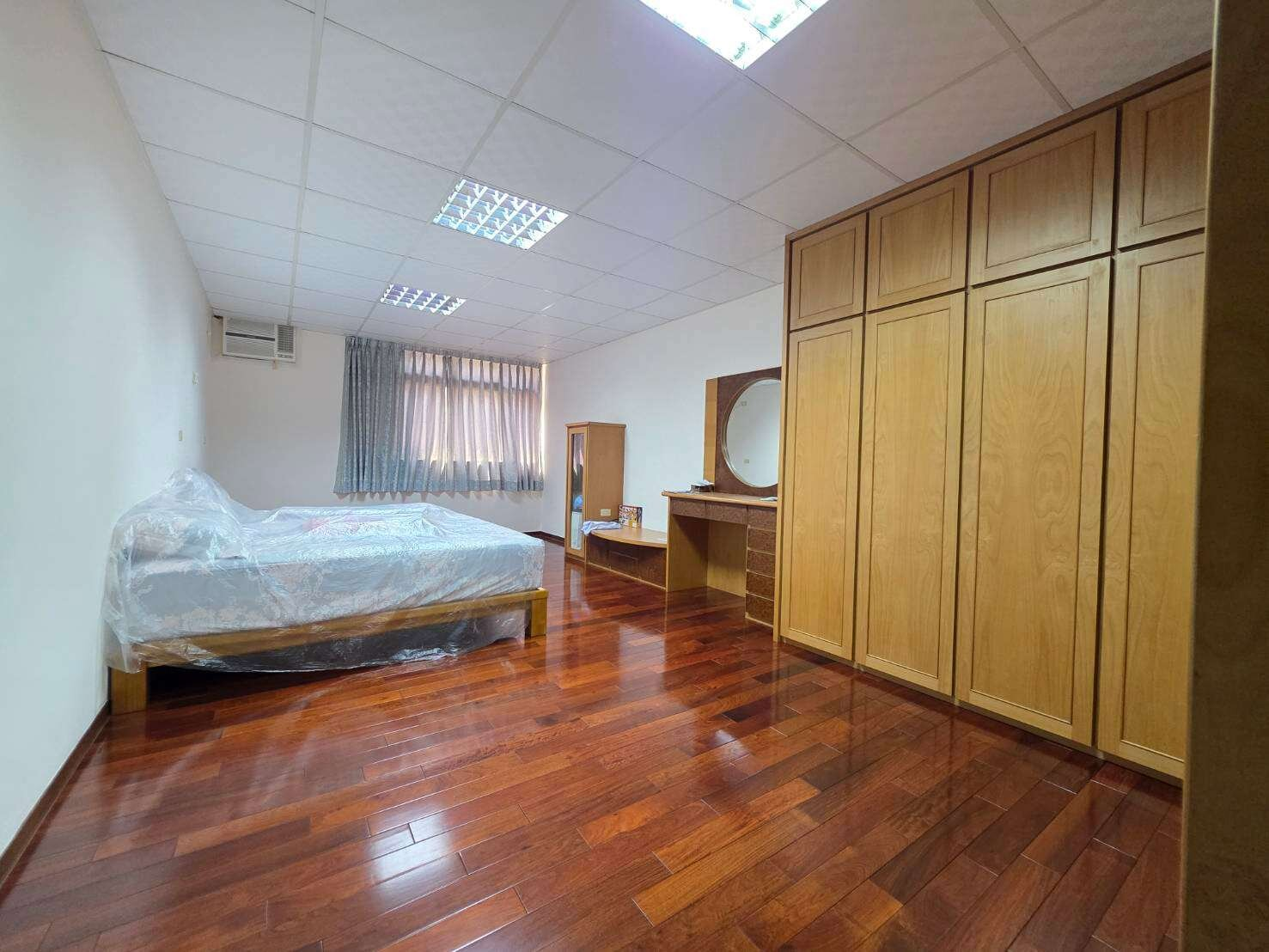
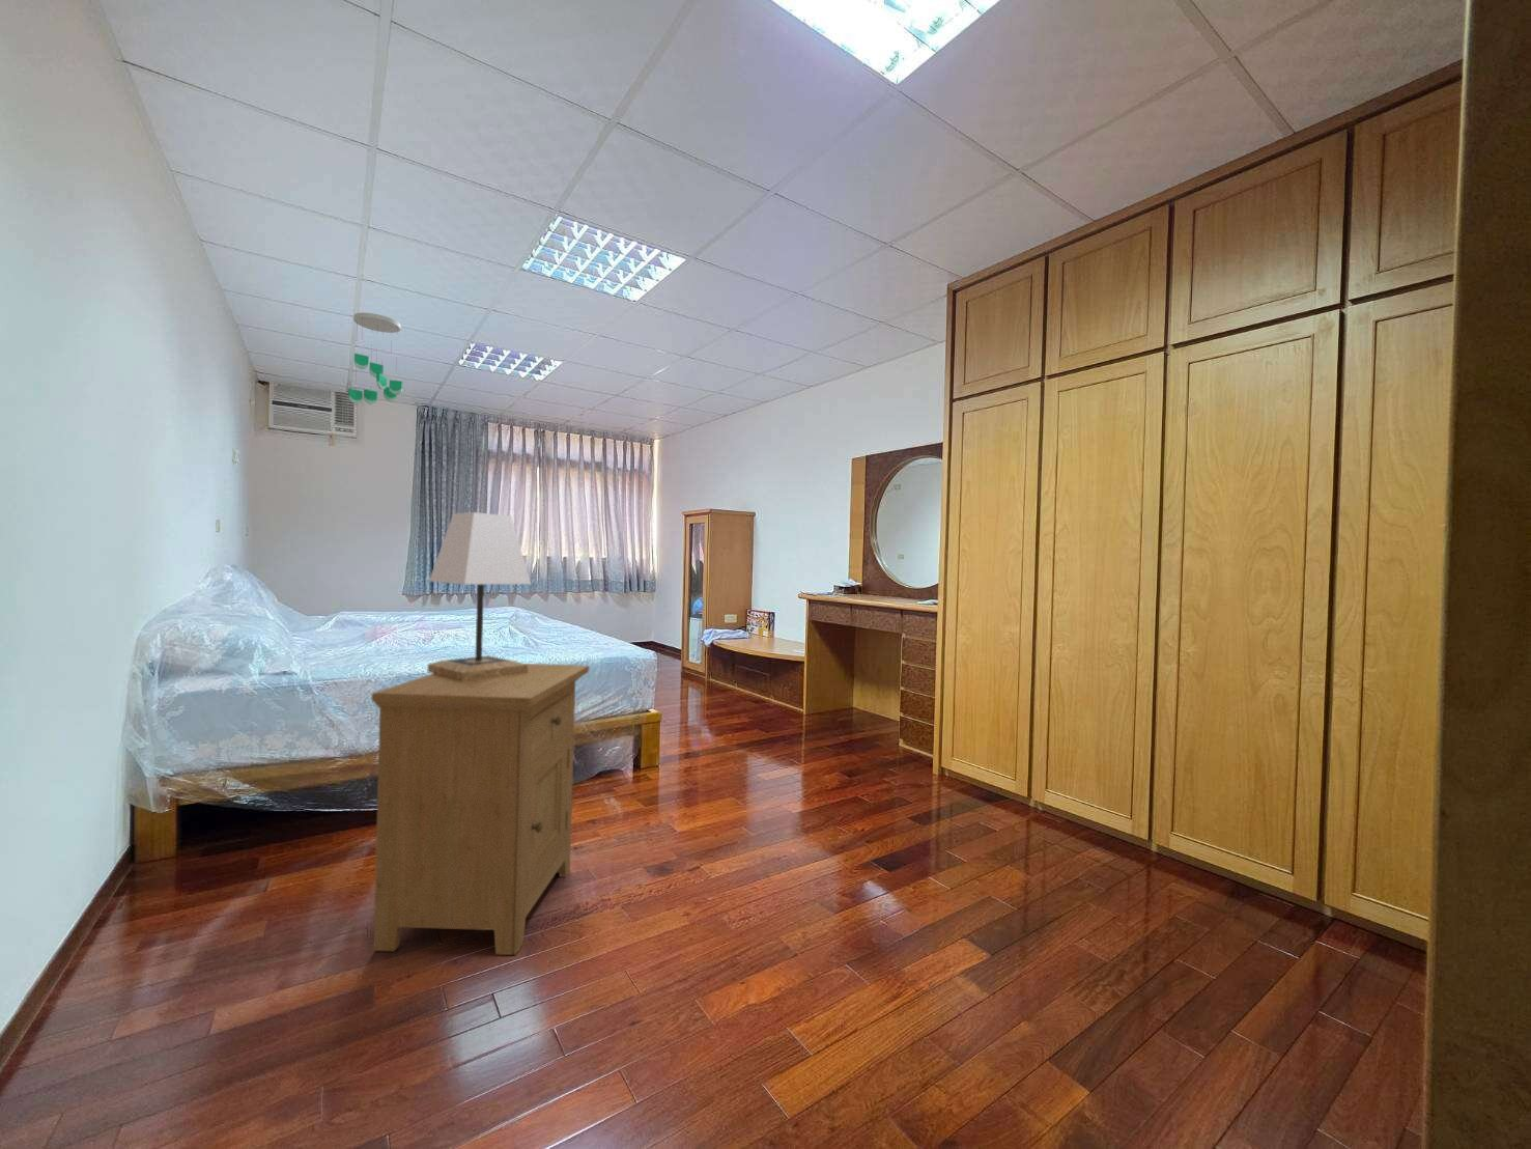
+ ceiling mobile [347,313,403,406]
+ lamp [427,512,532,681]
+ nightstand [372,663,590,956]
